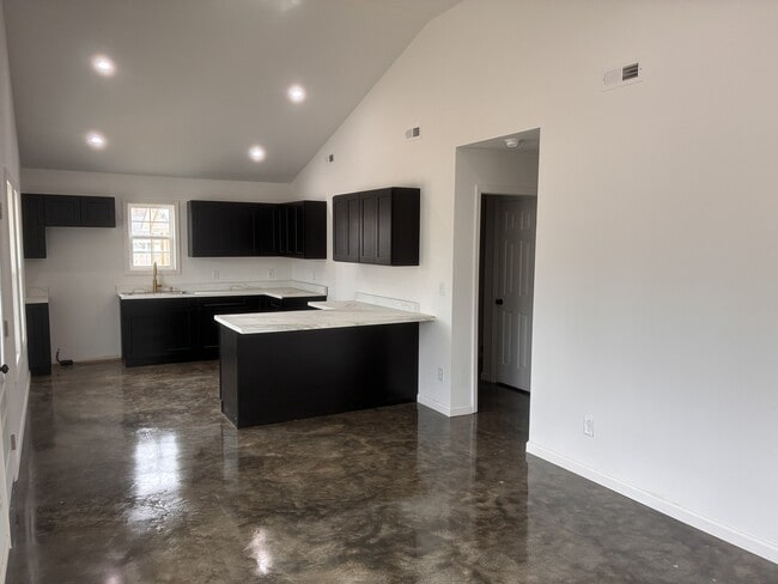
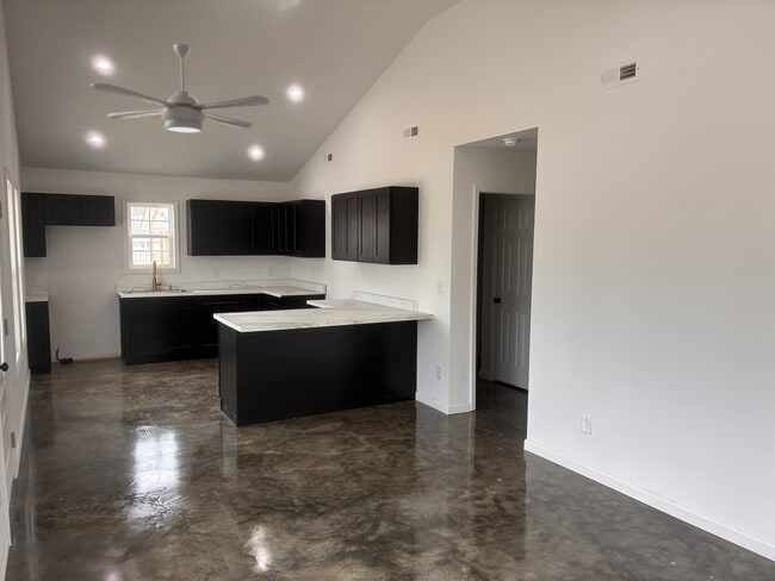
+ ceiling fan [88,43,271,135]
